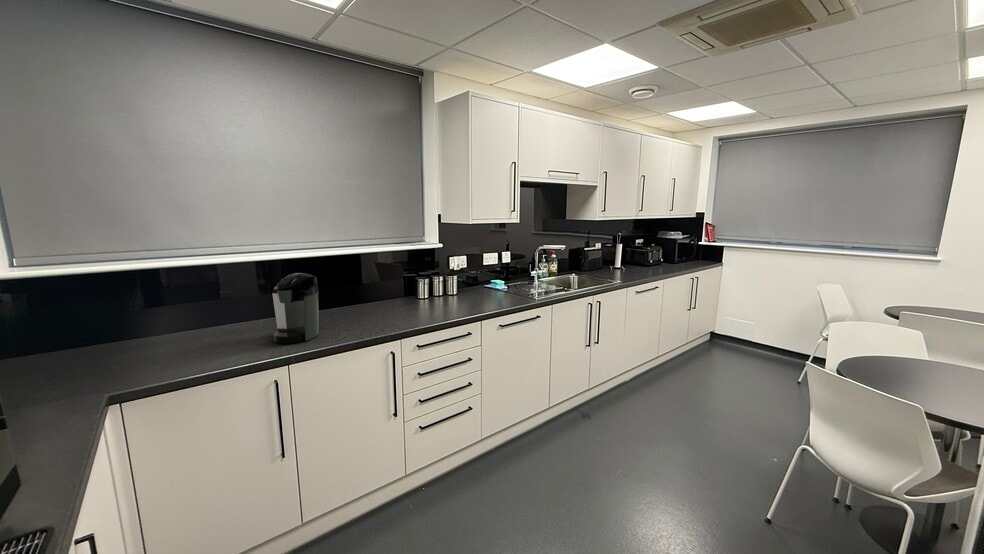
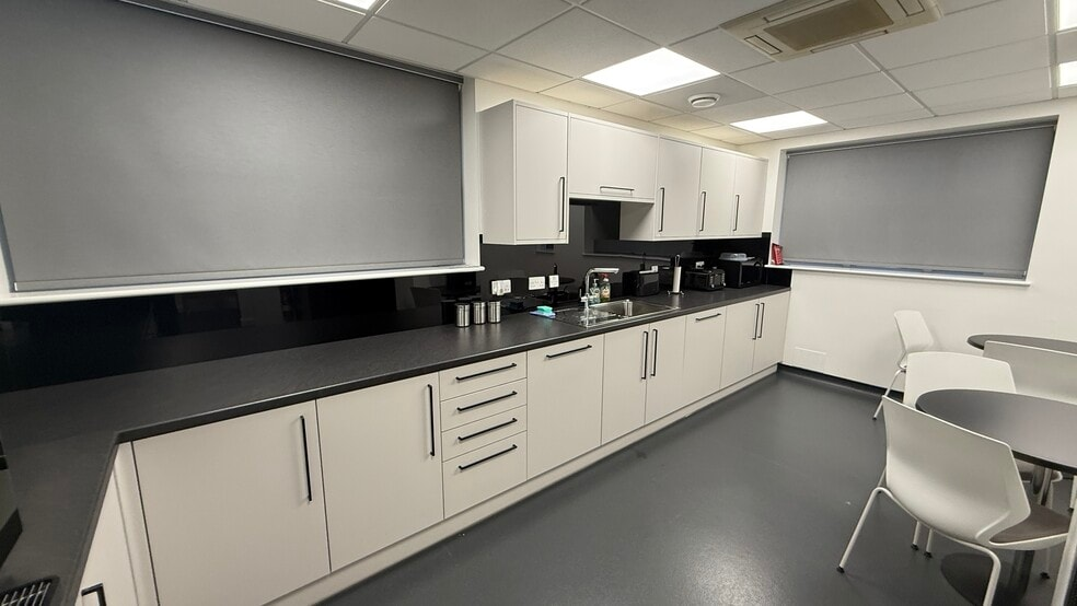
- coffee maker [271,272,319,344]
